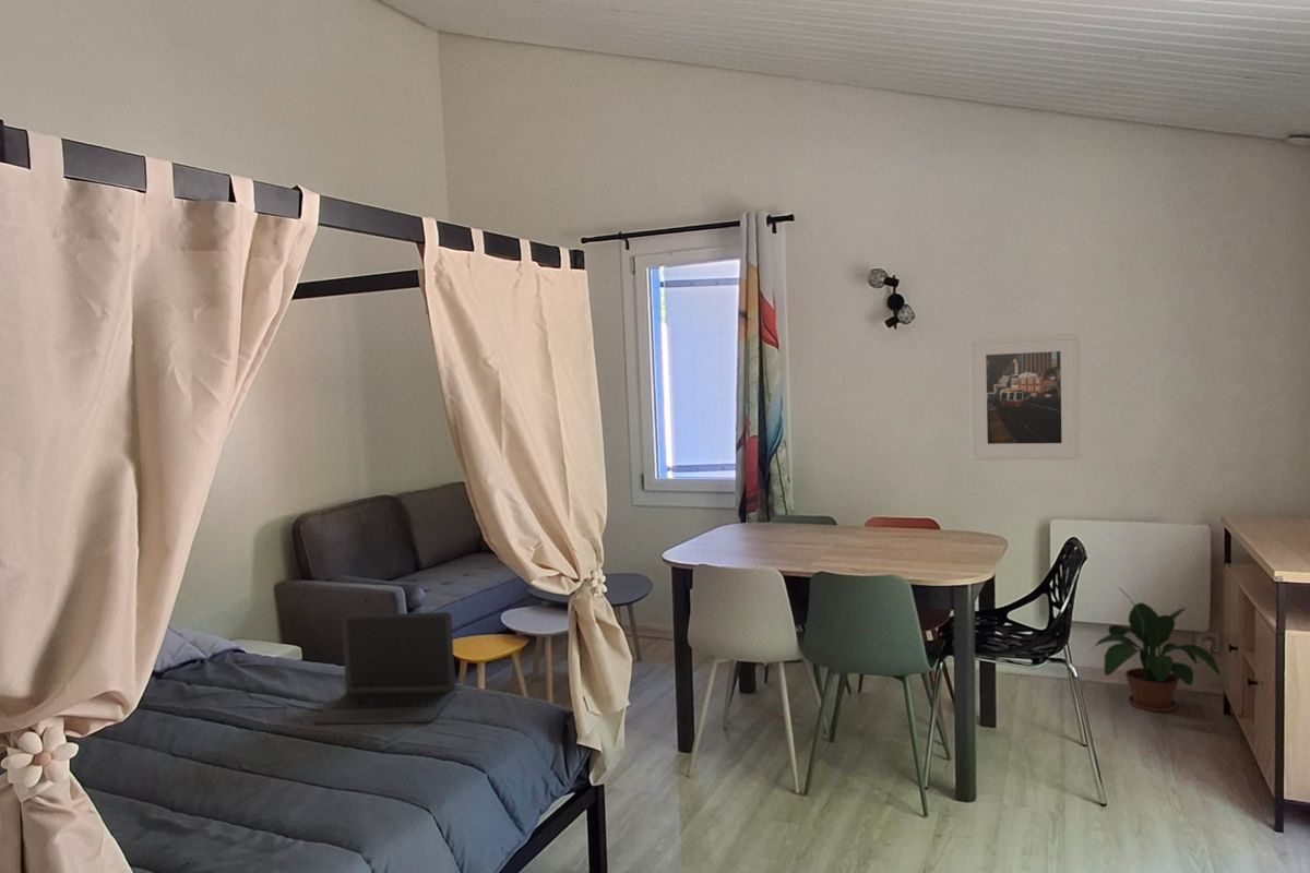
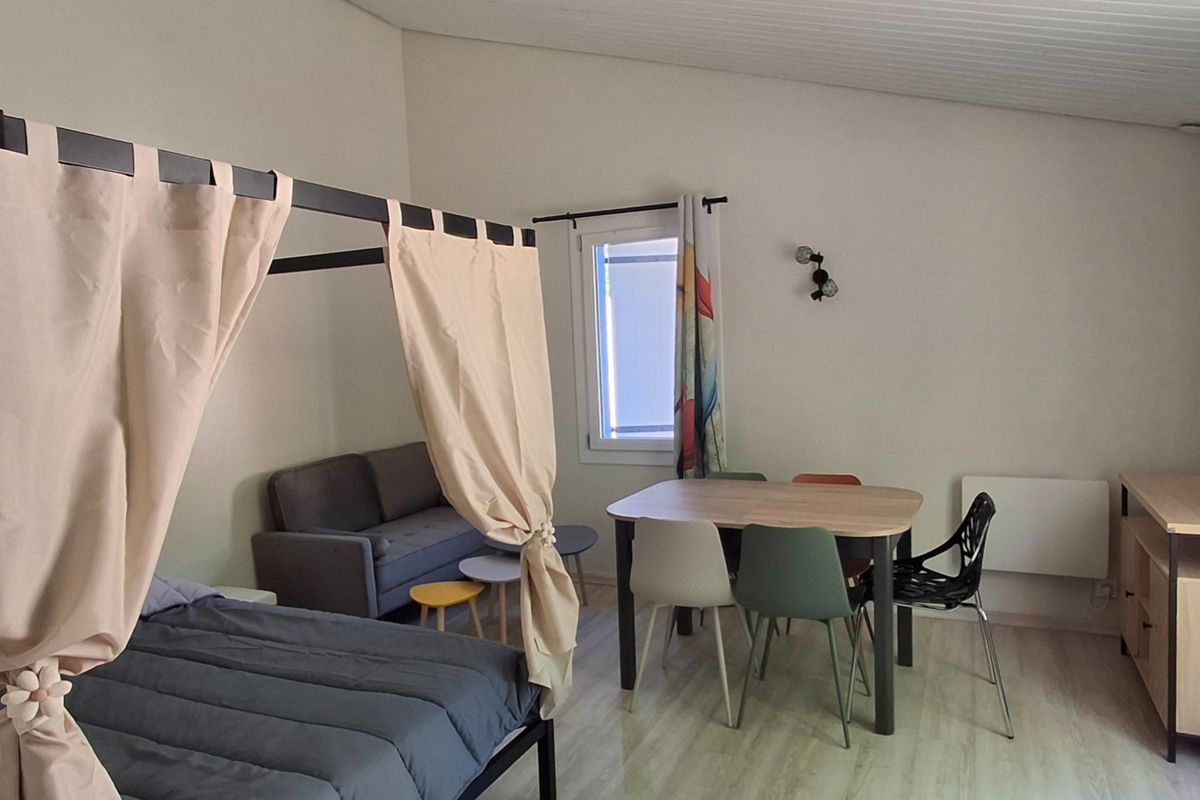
- potted plant [1086,587,1220,713]
- laptop [312,611,456,726]
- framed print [967,333,1081,461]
